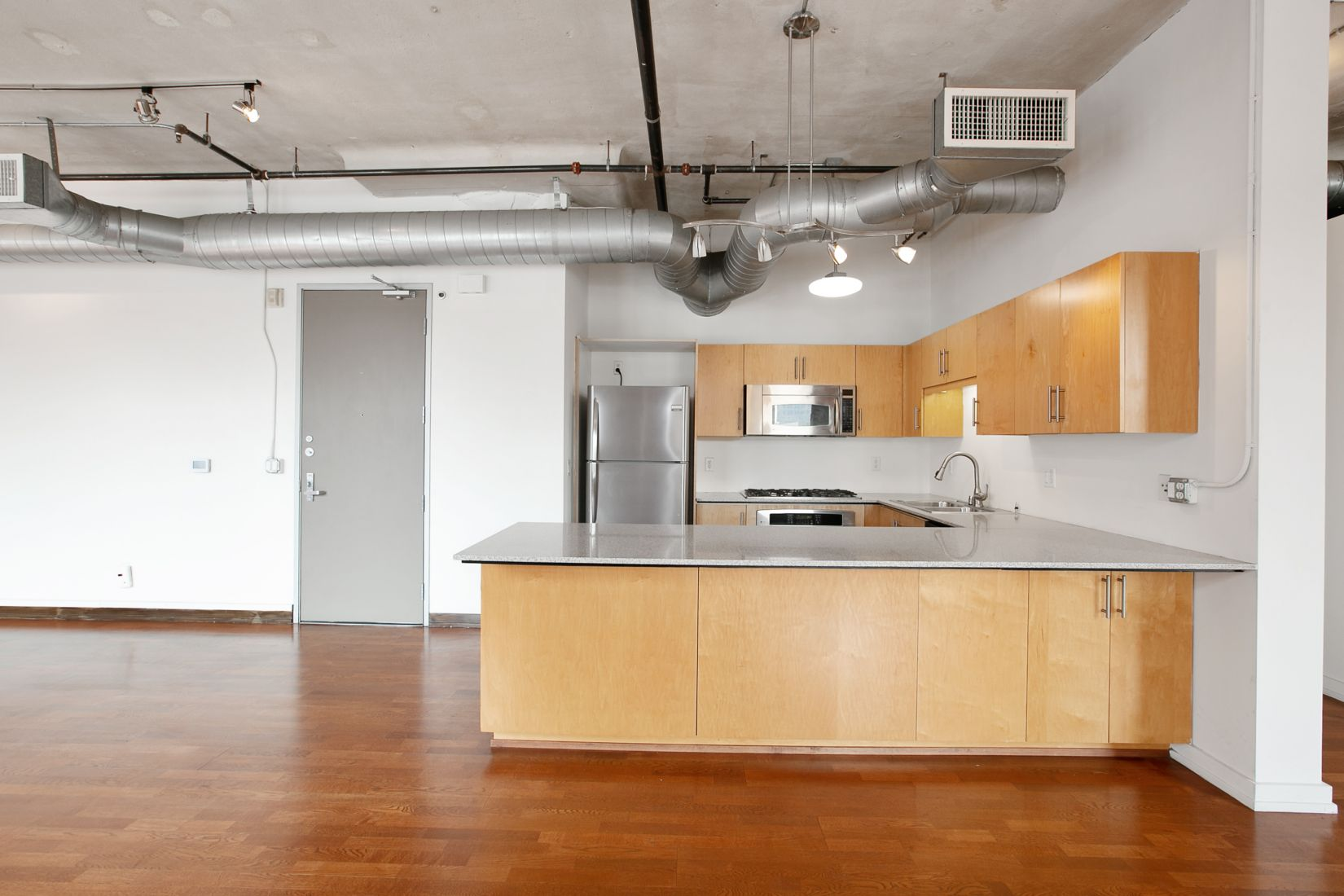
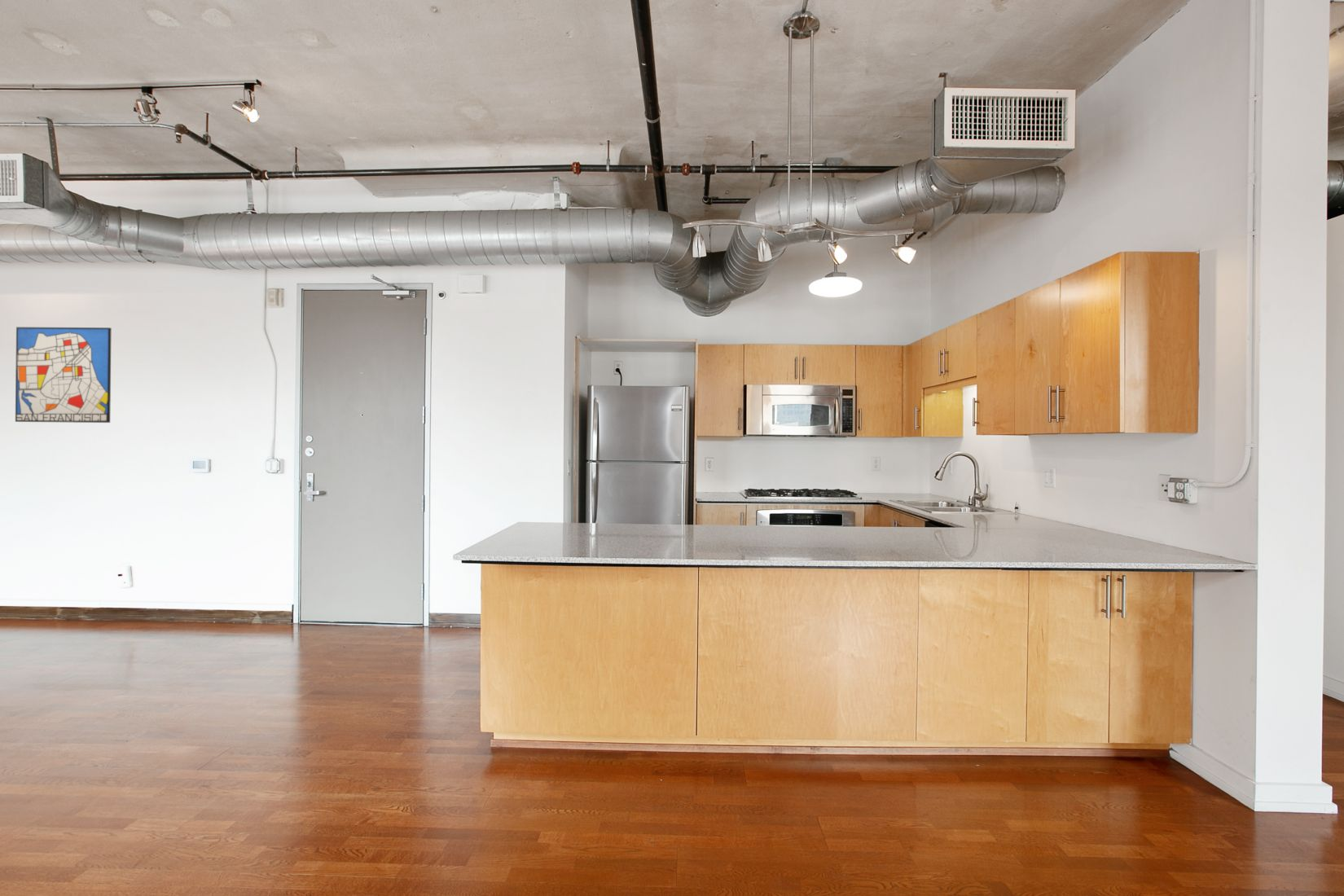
+ wall art [15,327,112,424]
